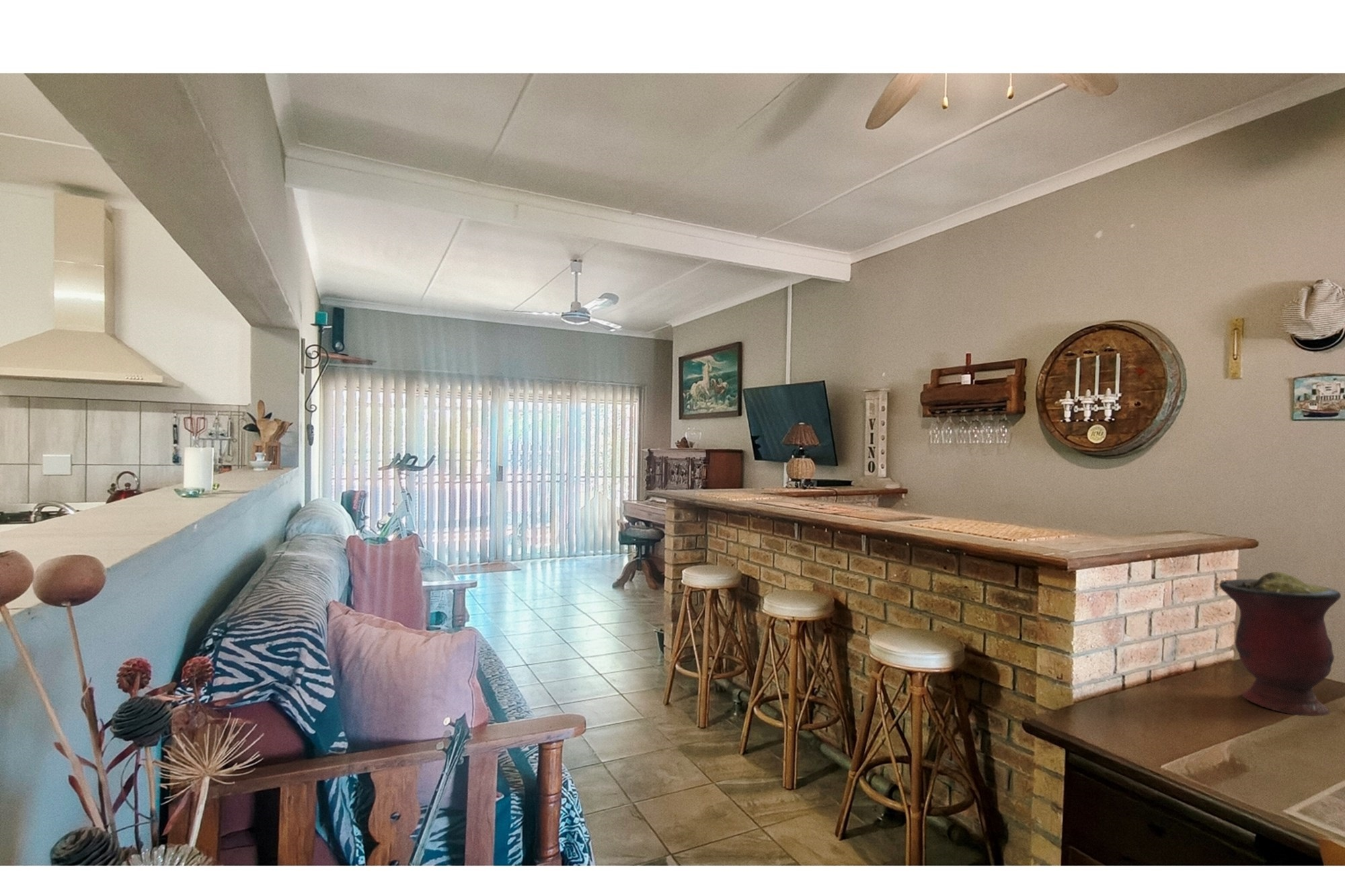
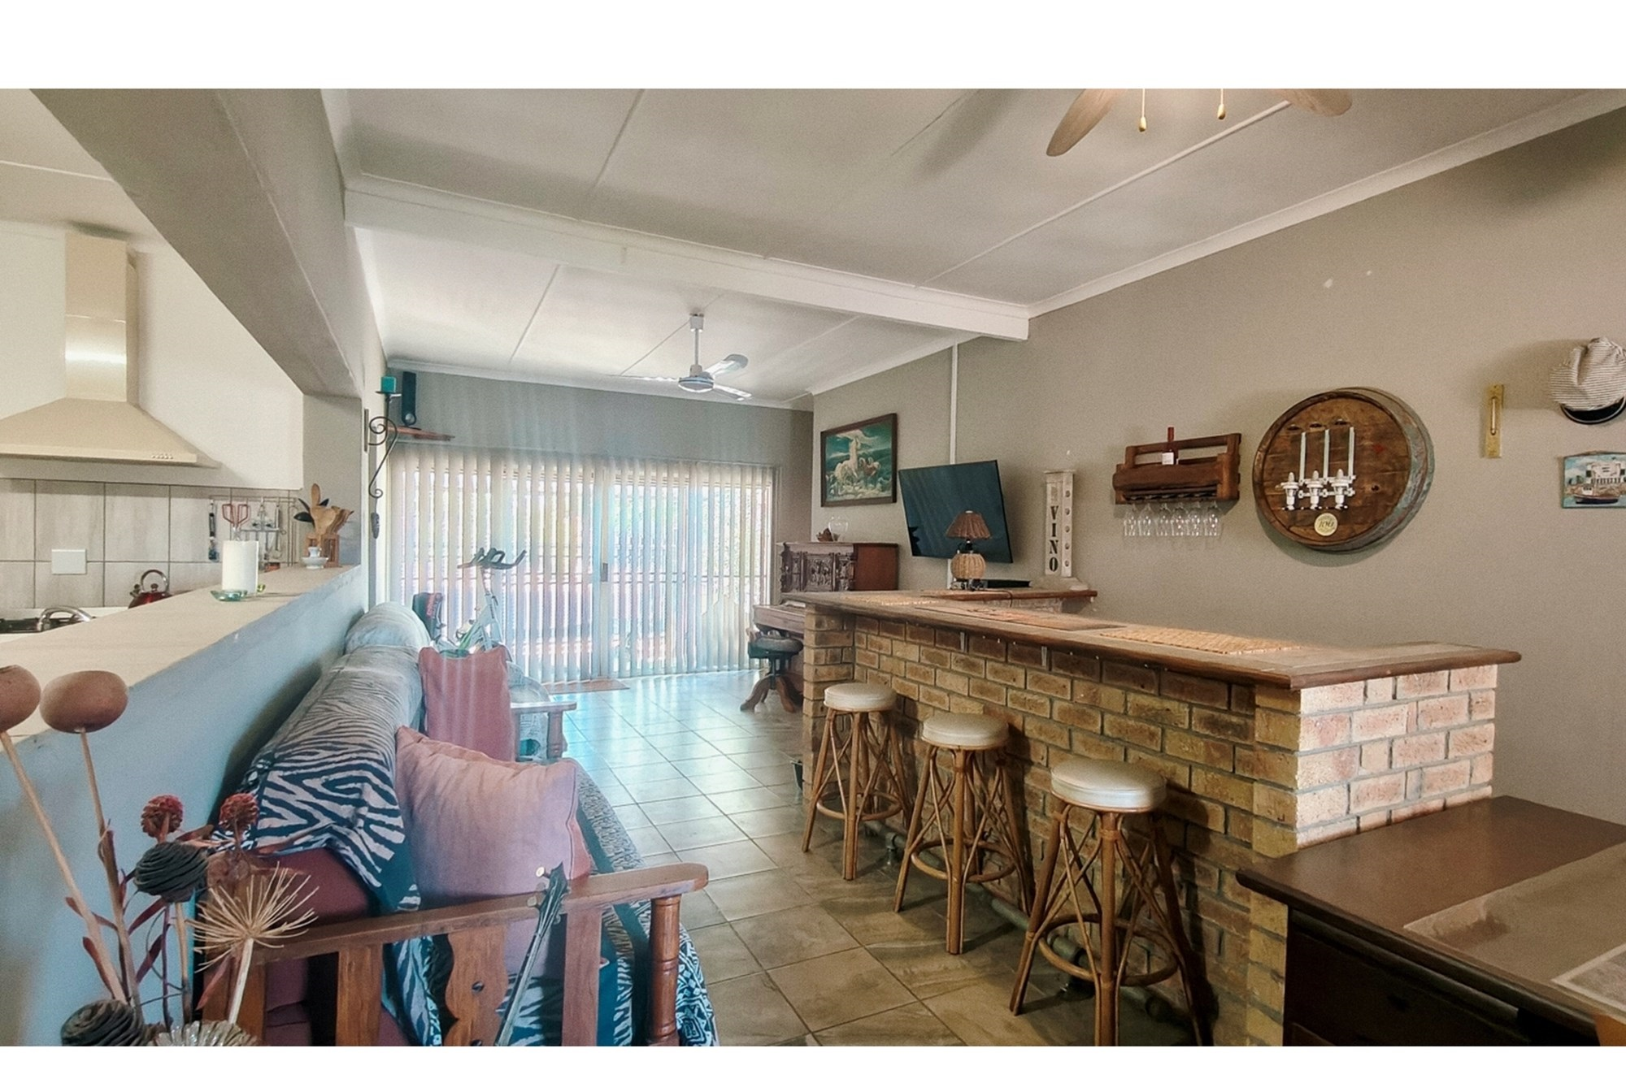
- vase [1219,571,1342,717]
